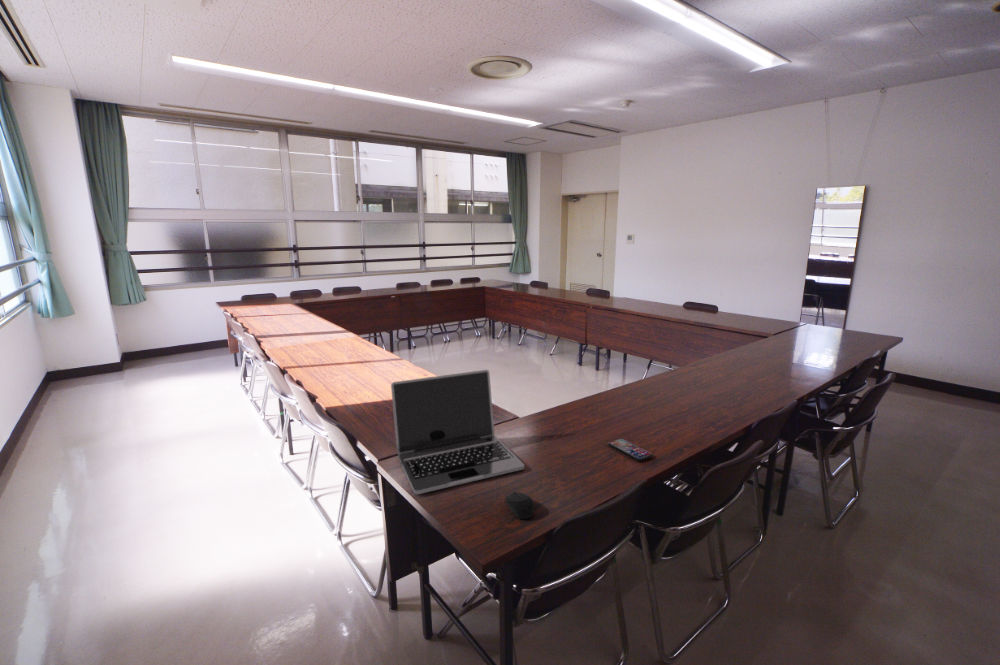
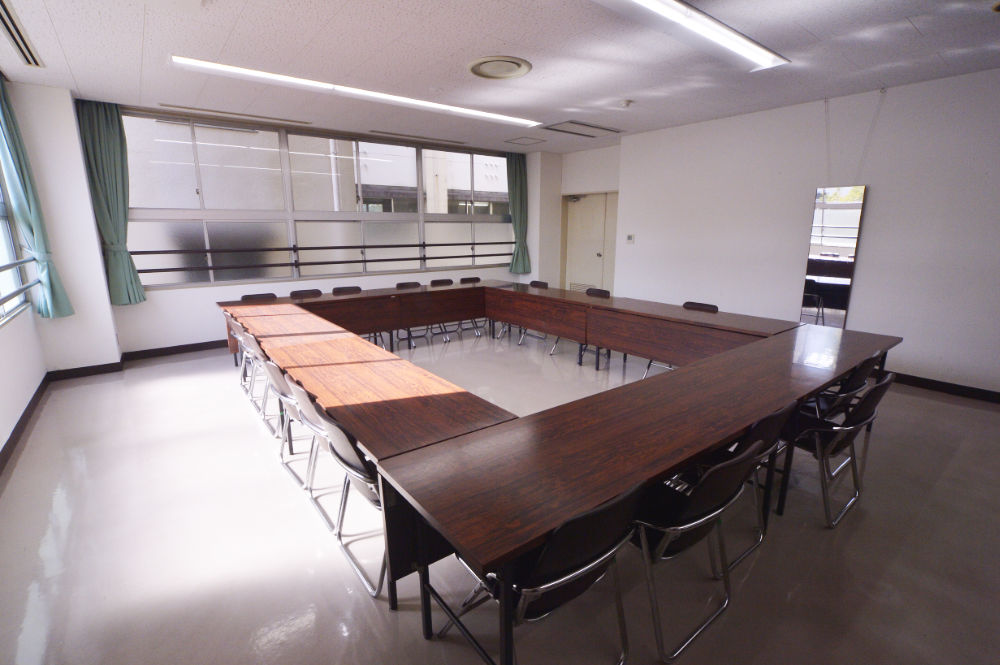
- computer mouse [504,492,535,520]
- smartphone [607,438,654,462]
- laptop [390,369,525,495]
